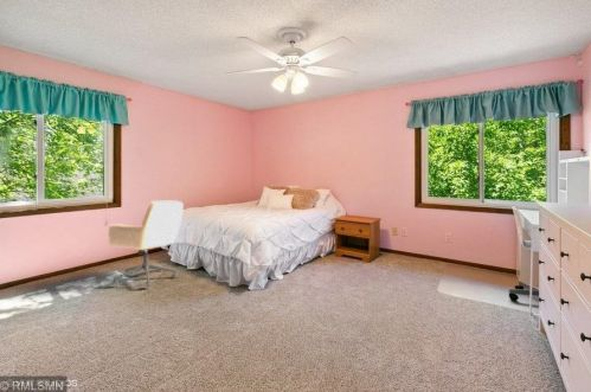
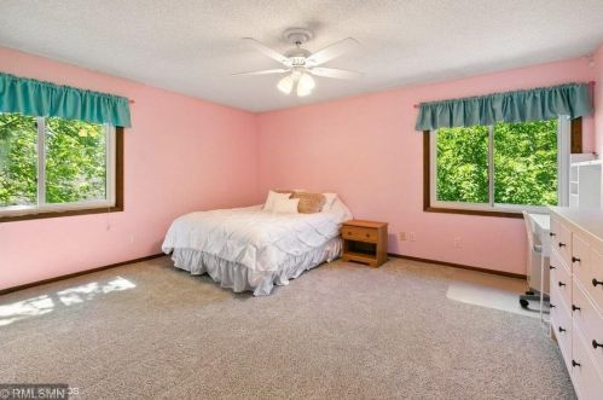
- office chair [107,199,185,288]
